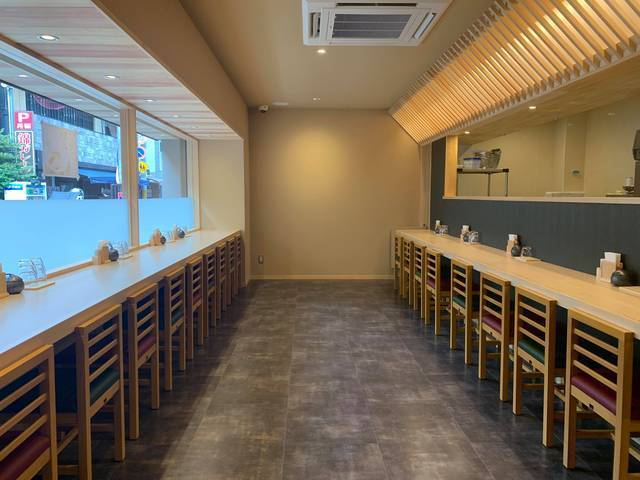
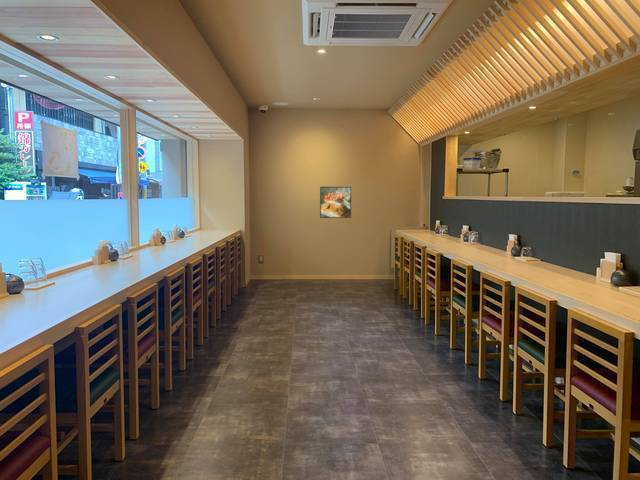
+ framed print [319,186,352,219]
